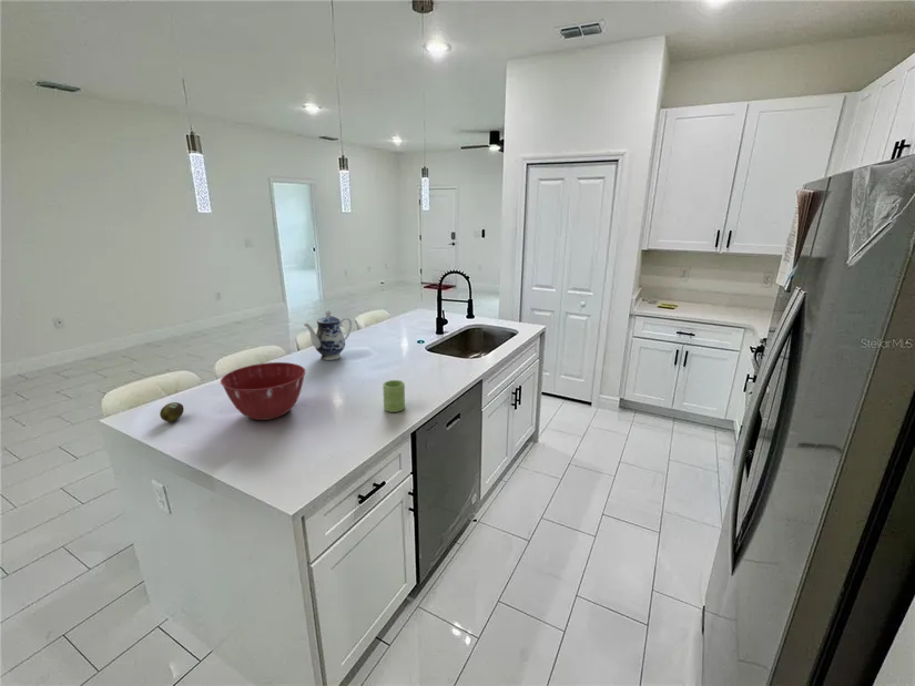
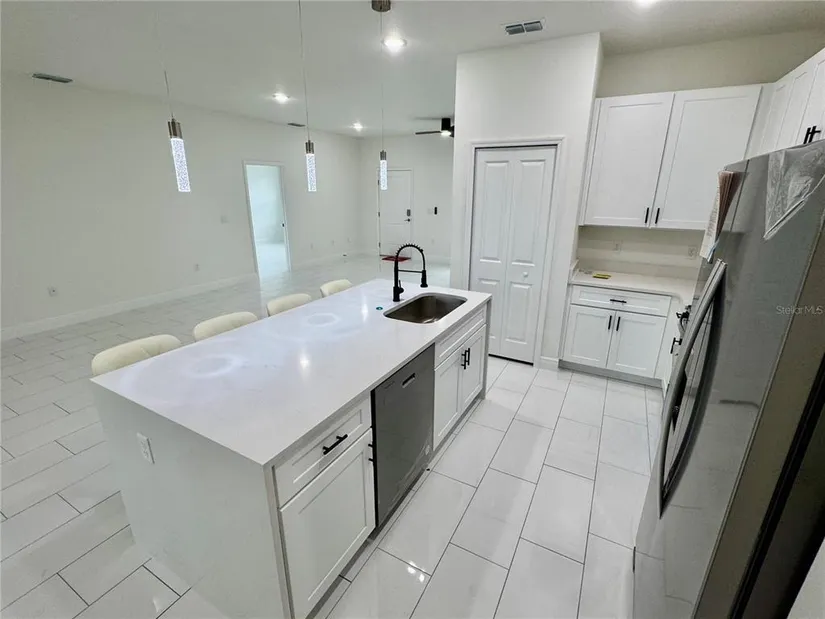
- mug [382,379,406,413]
- teapot [303,309,353,361]
- fruit [159,401,185,422]
- mixing bowl [220,361,306,421]
